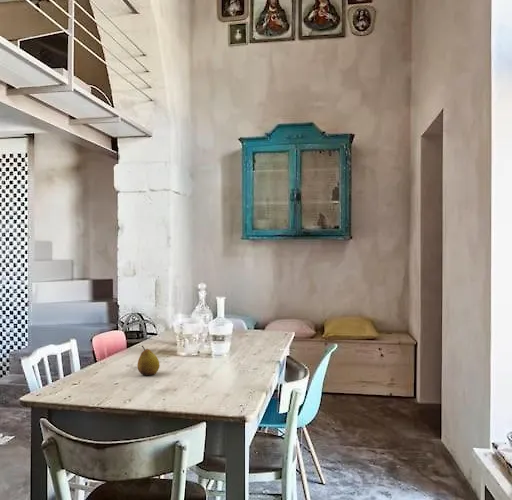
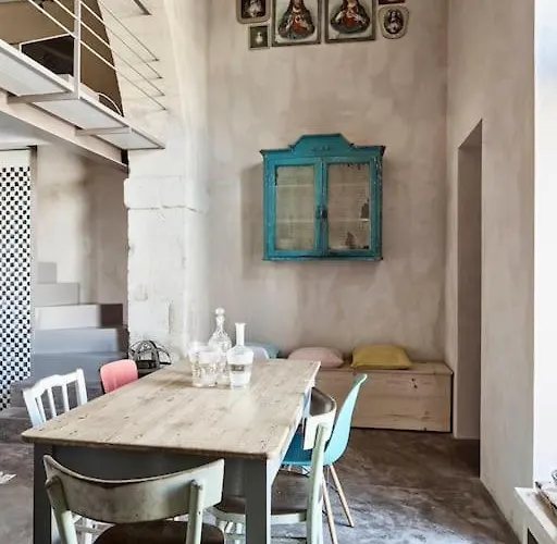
- fruit [136,345,160,376]
